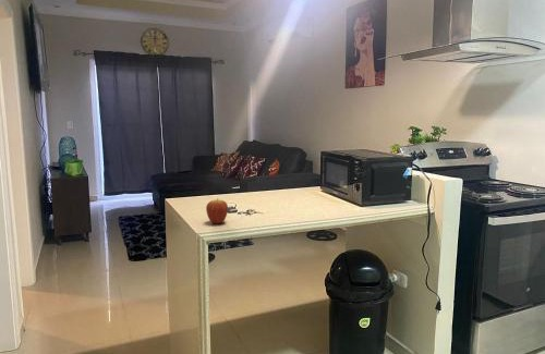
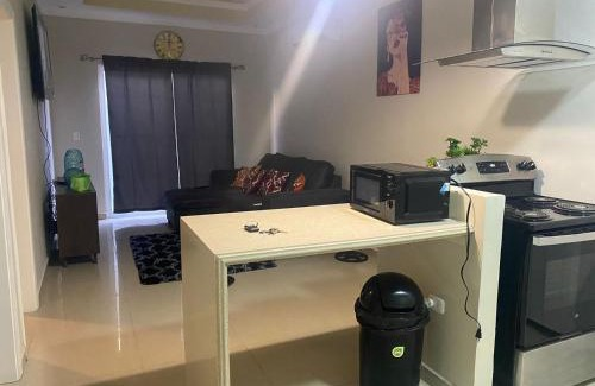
- fruit [205,197,229,224]
